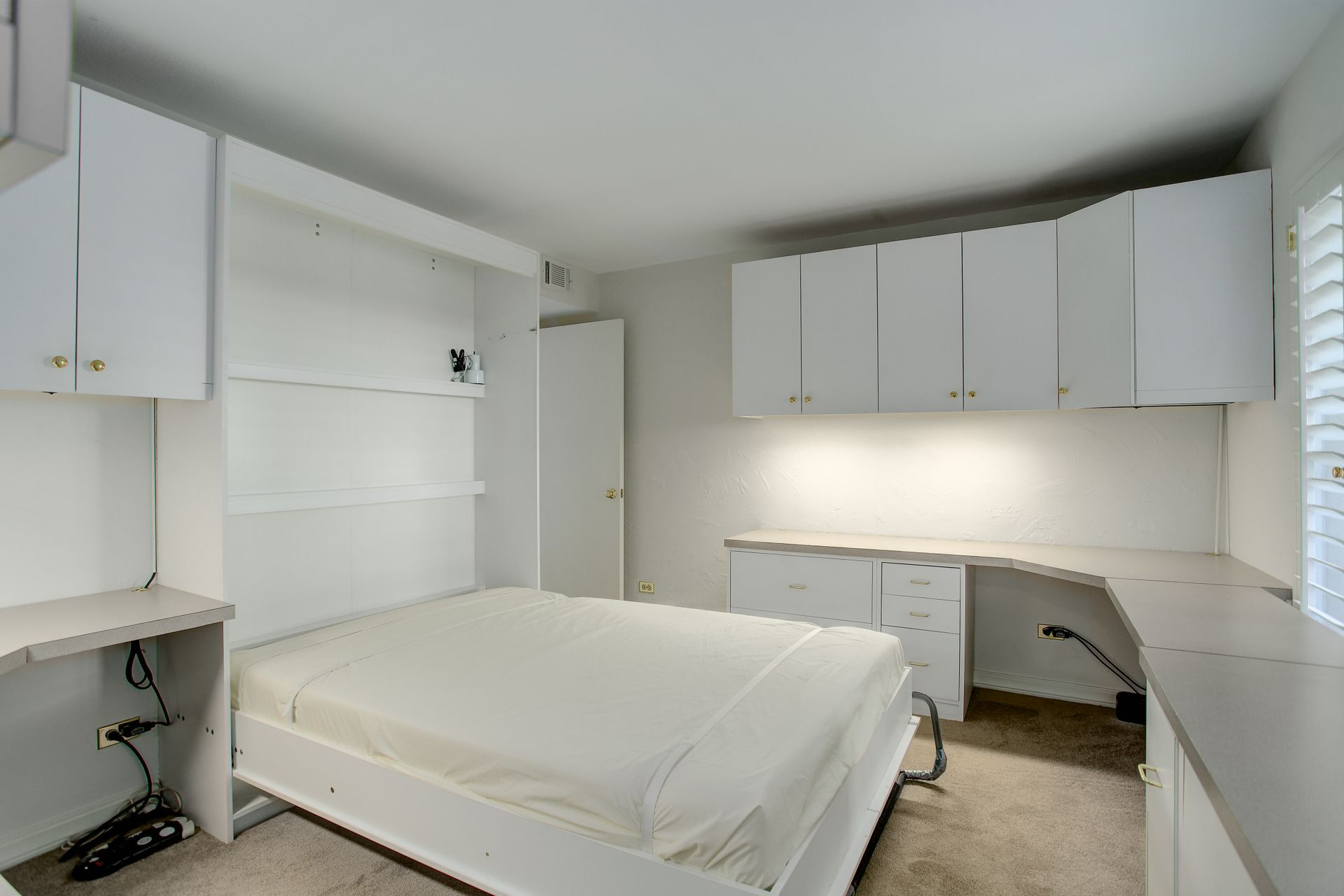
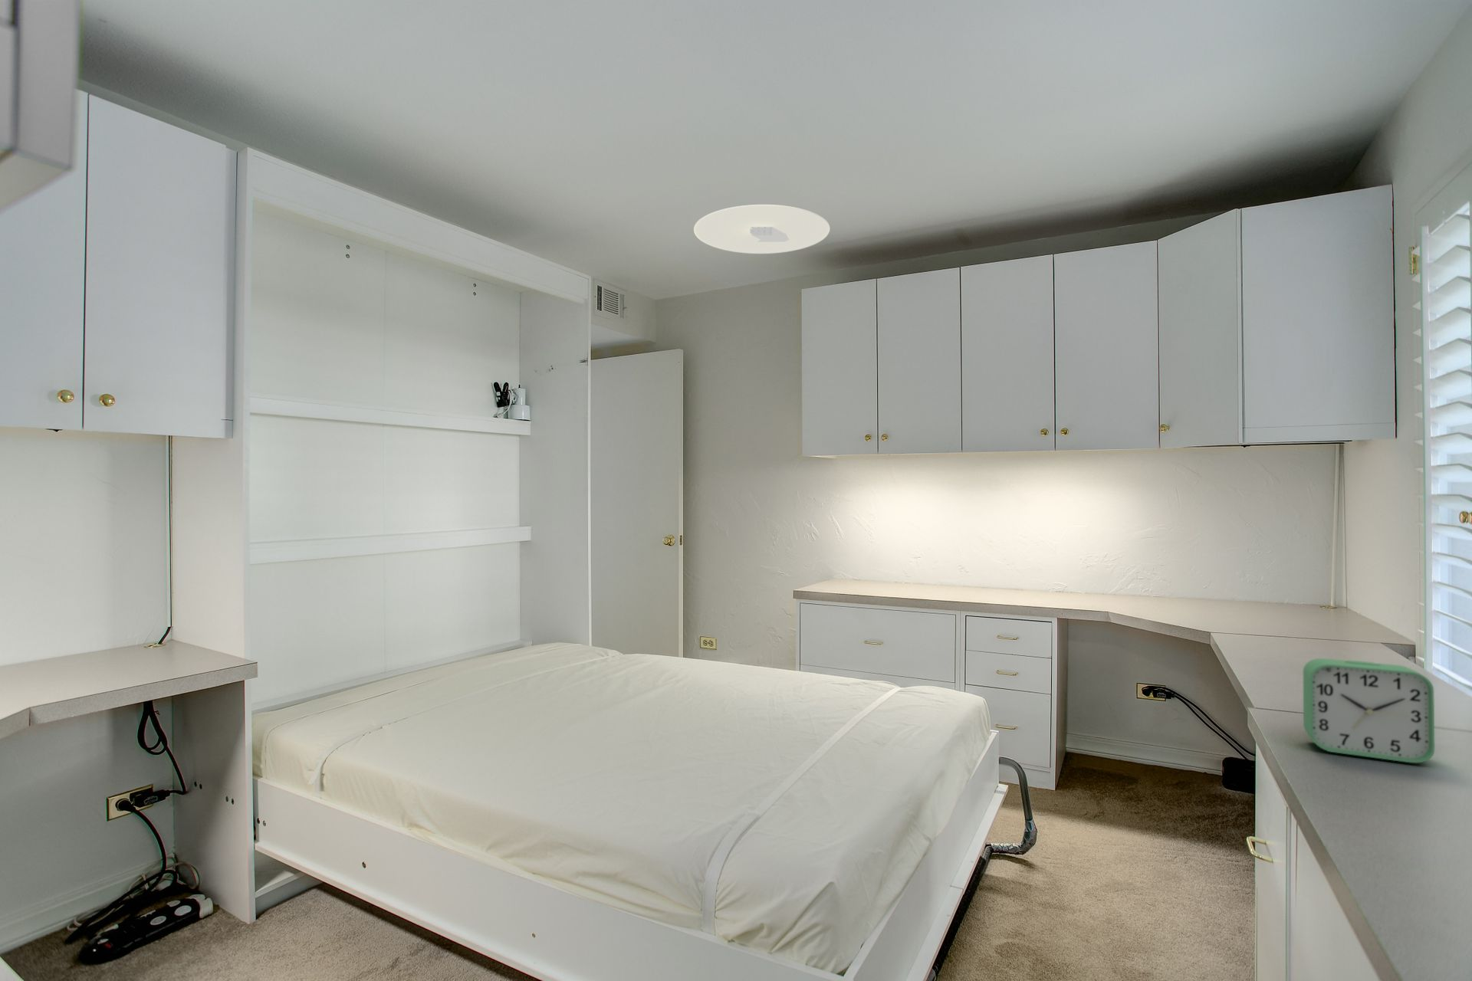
+ alarm clock [1302,658,1435,764]
+ ceiling light [693,204,830,254]
